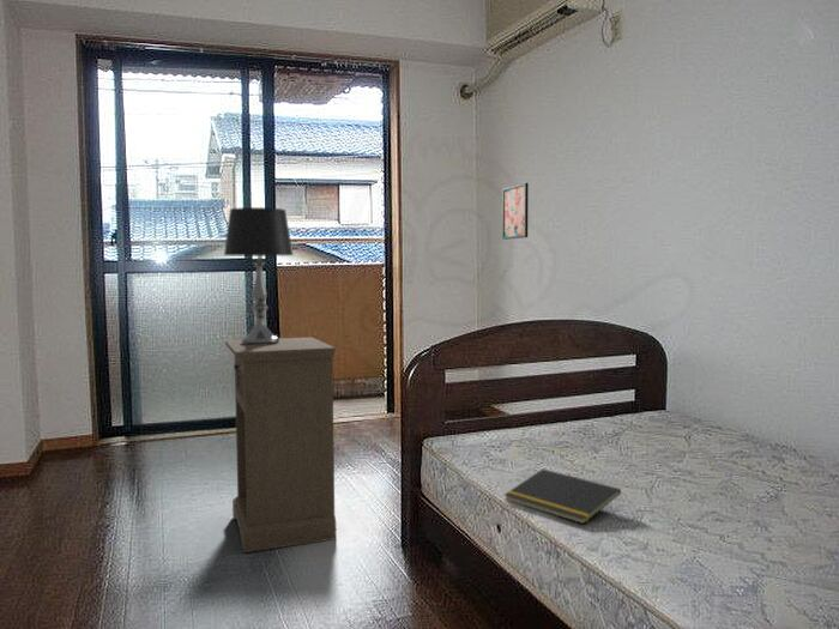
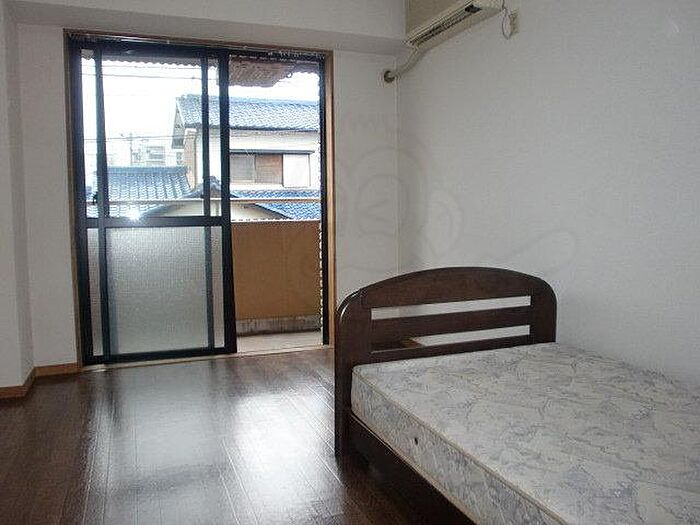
- notepad [503,467,622,525]
- wall art [501,182,530,241]
- nightstand [224,335,338,554]
- table lamp [223,206,295,345]
